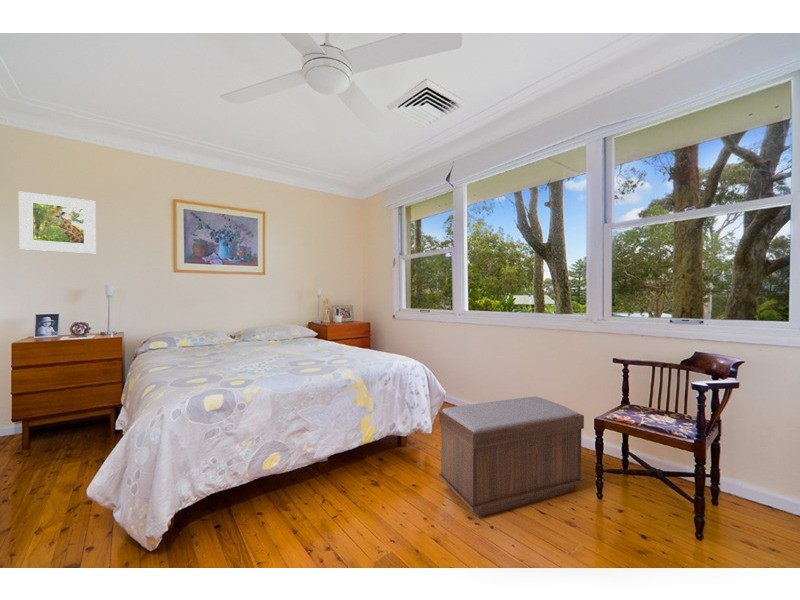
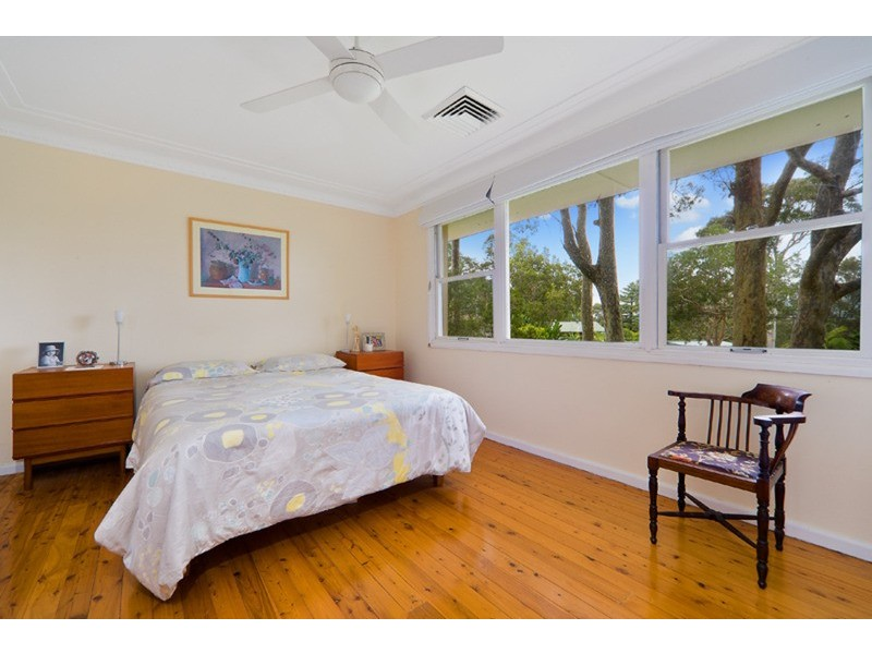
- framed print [18,190,97,254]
- bench [438,396,585,518]
